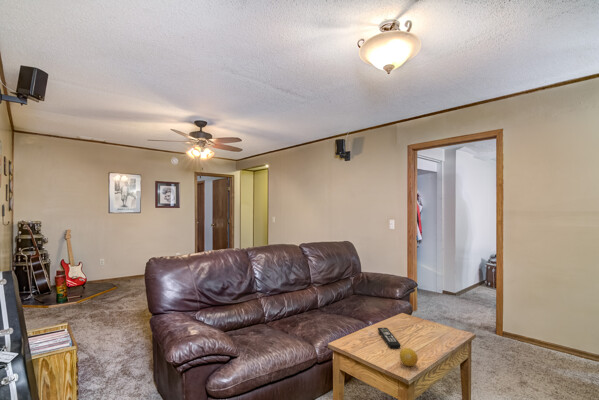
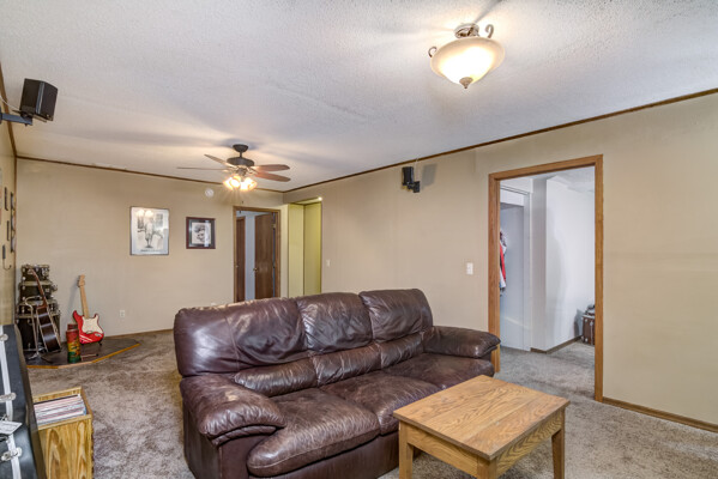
- fruit [398,347,419,367]
- remote control [377,327,402,350]
